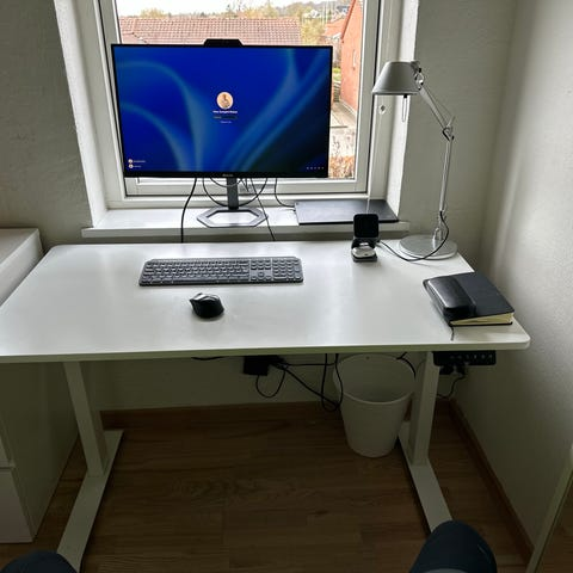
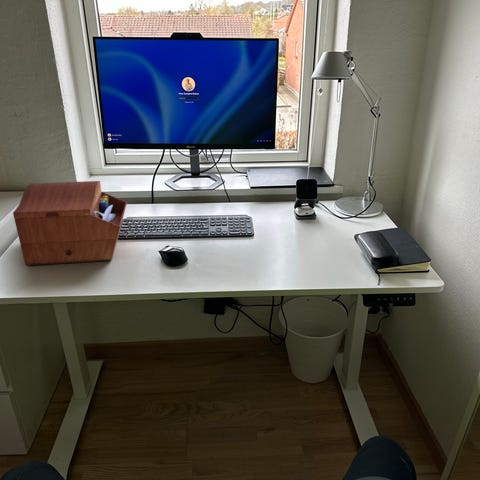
+ sewing box [12,180,128,266]
